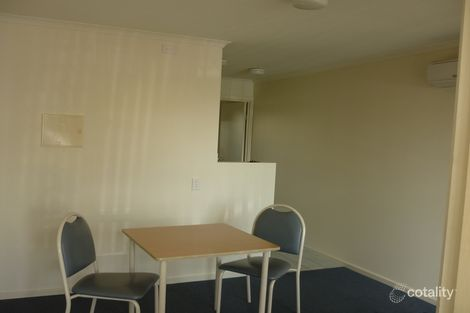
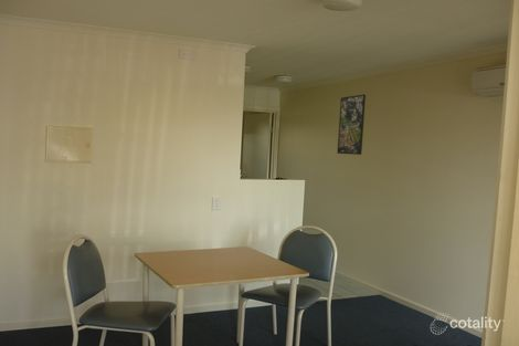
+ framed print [336,94,367,156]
